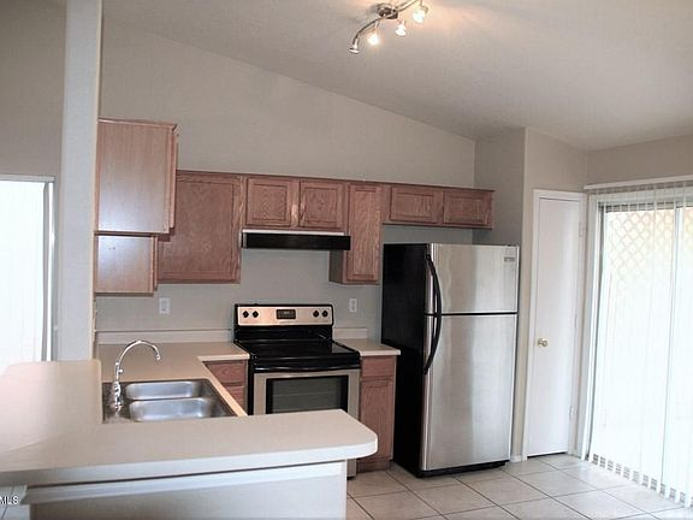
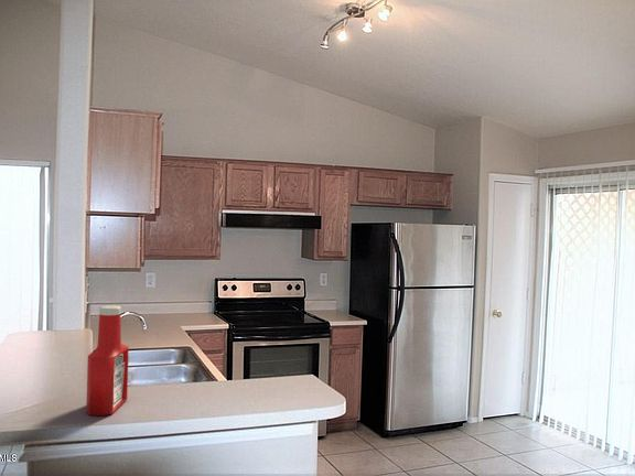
+ soap bottle [85,305,130,416]
